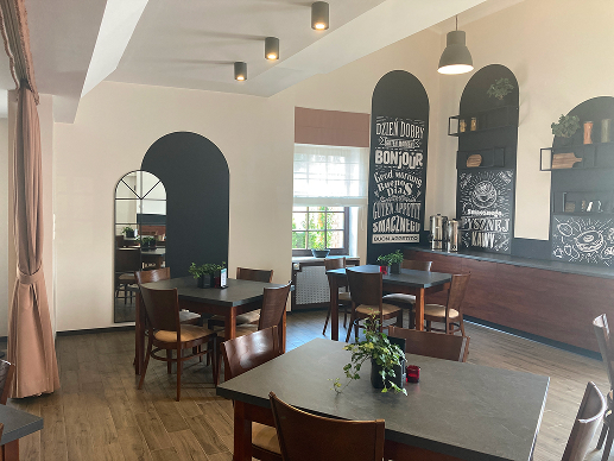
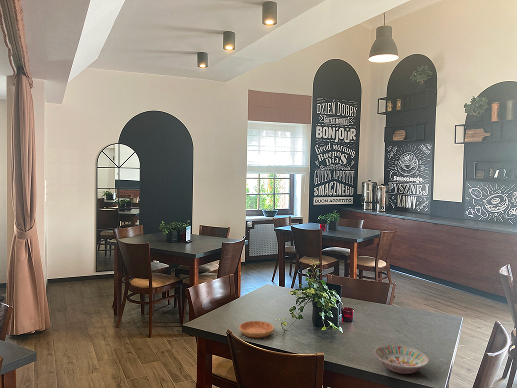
+ bowl [373,344,430,375]
+ saucer [238,320,275,339]
